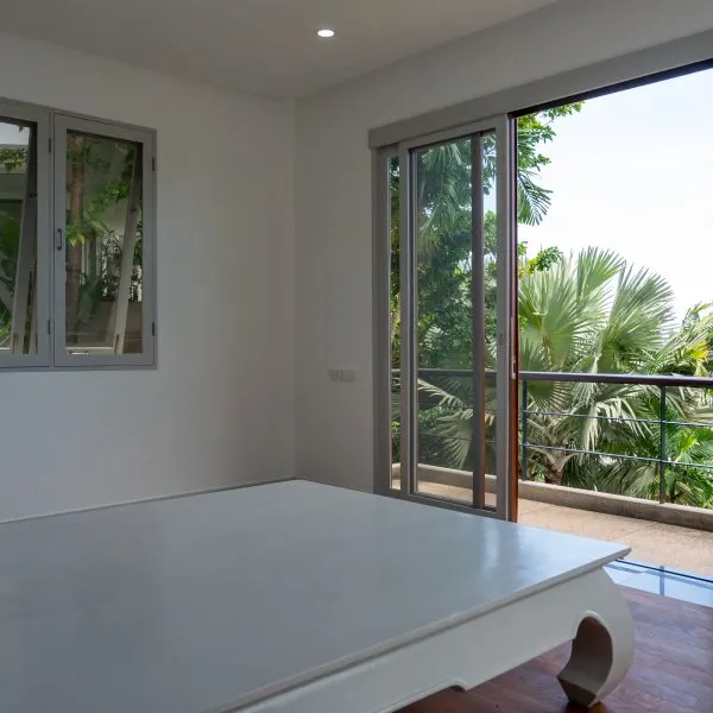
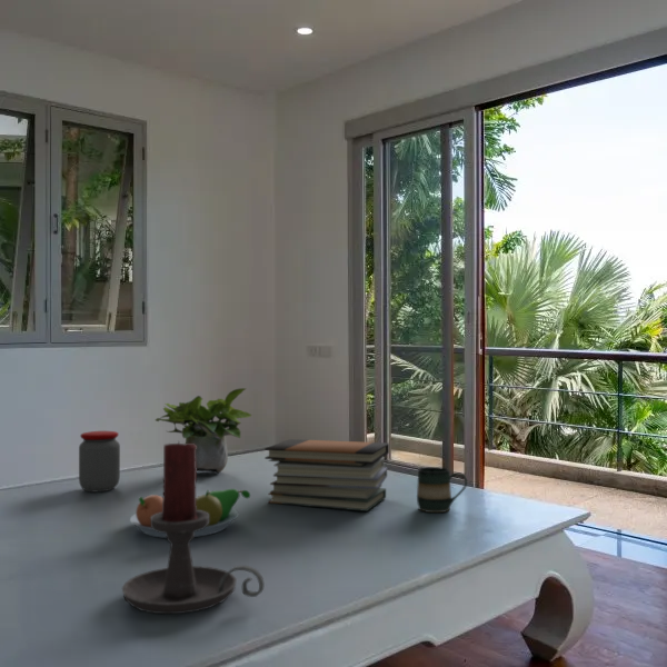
+ mug [416,466,468,514]
+ jar [78,430,121,492]
+ candle holder [121,440,266,615]
+ potted plant [155,387,252,475]
+ book stack [263,438,390,512]
+ fruit bowl [129,488,251,539]
